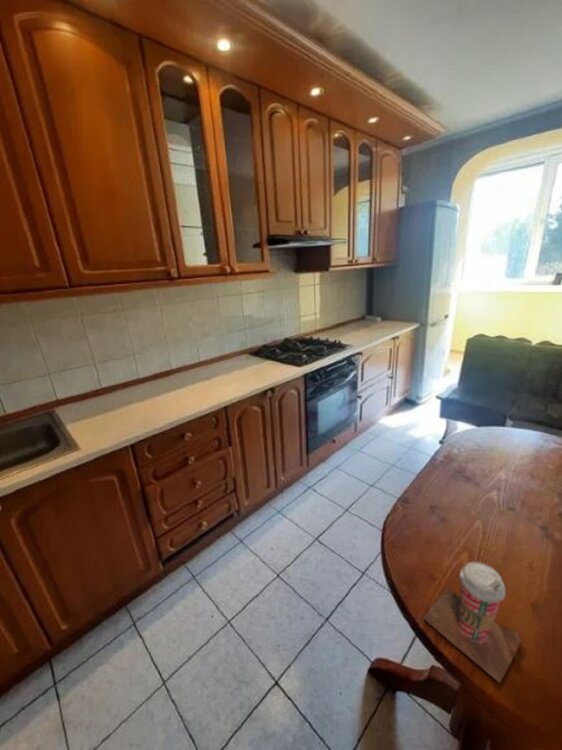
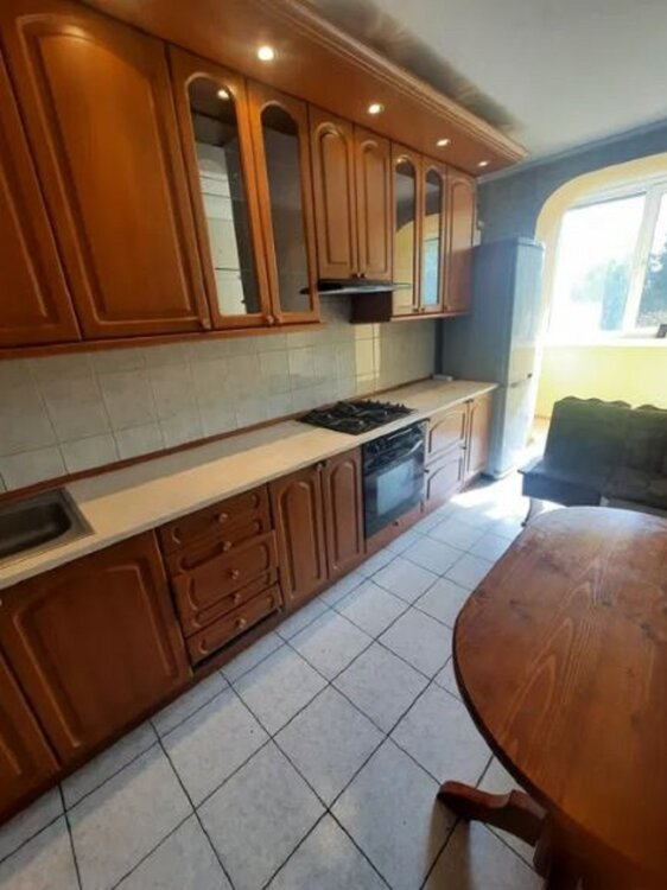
- coffee cup [422,561,523,684]
